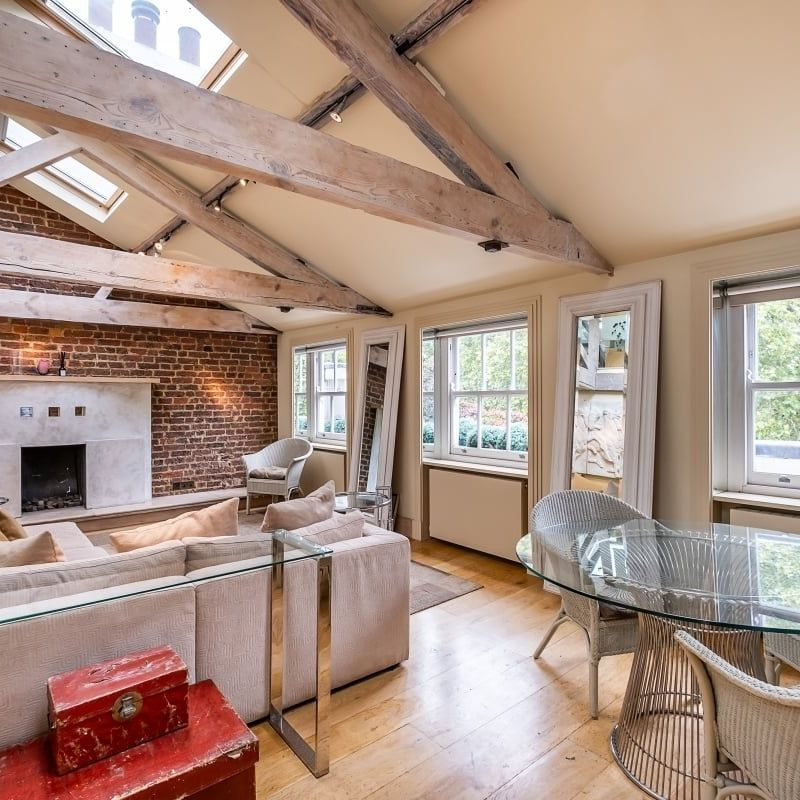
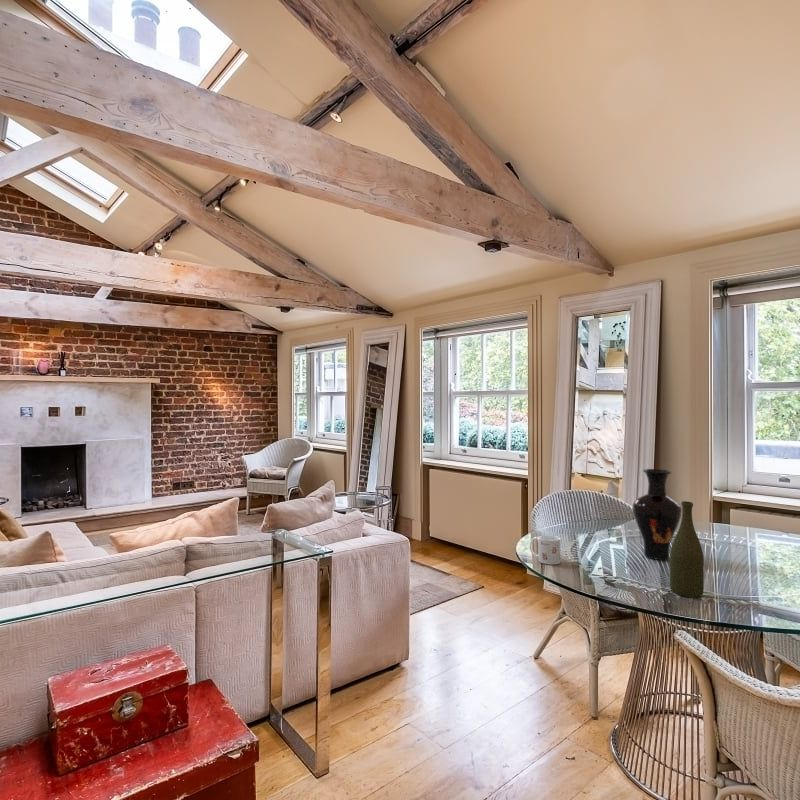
+ vase [632,468,682,561]
+ bottle [669,500,705,598]
+ mug [529,534,561,566]
